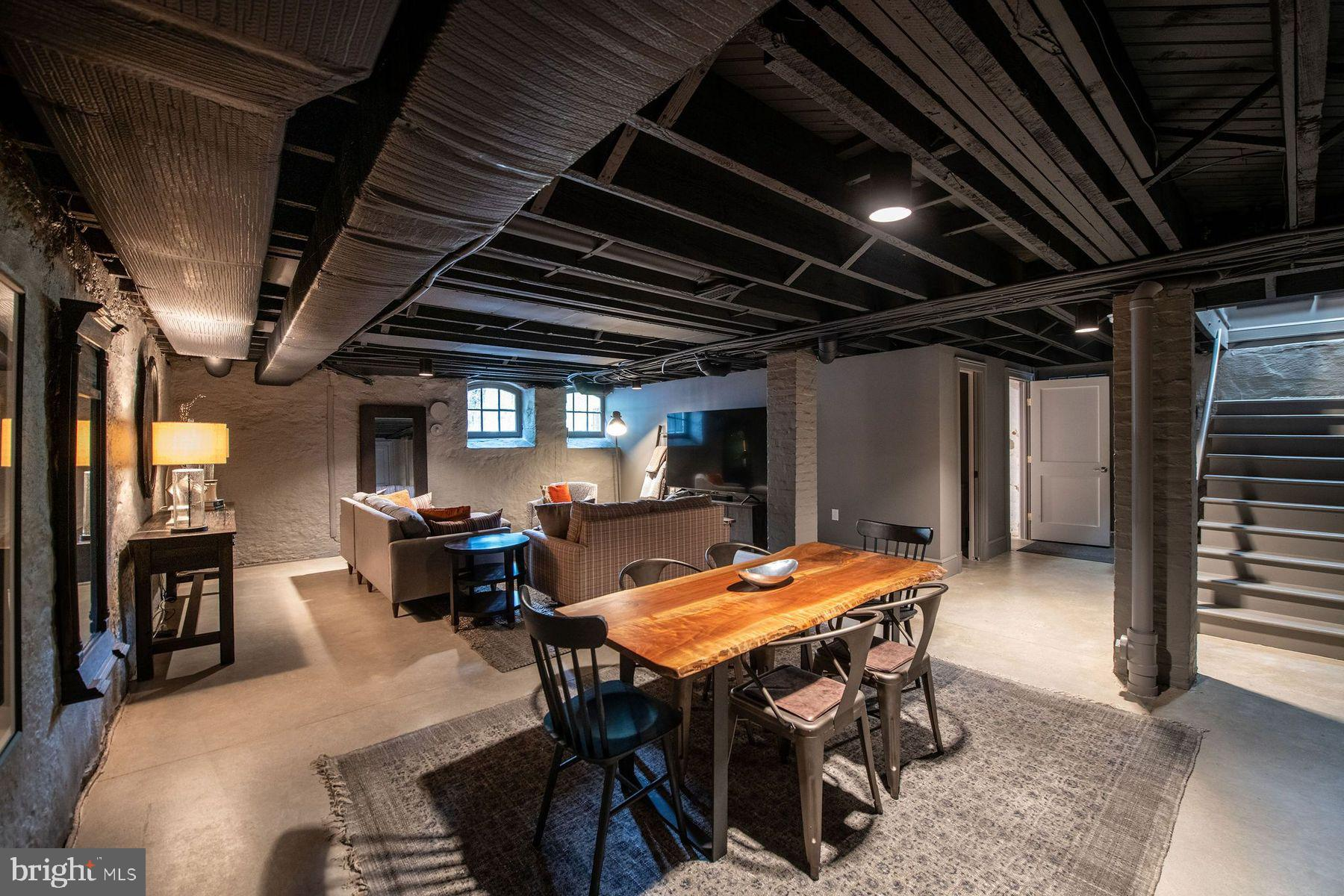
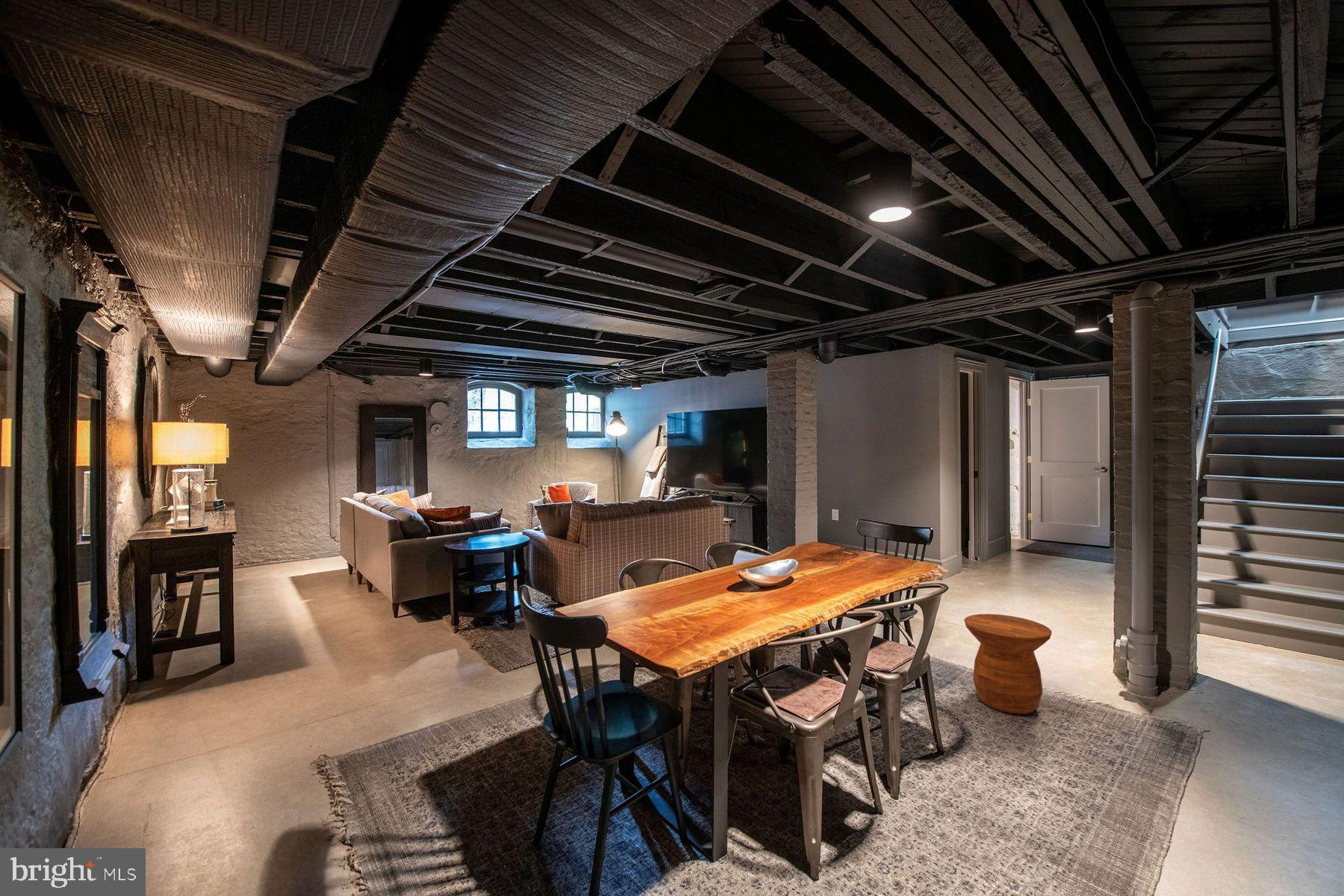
+ side table [963,613,1053,715]
